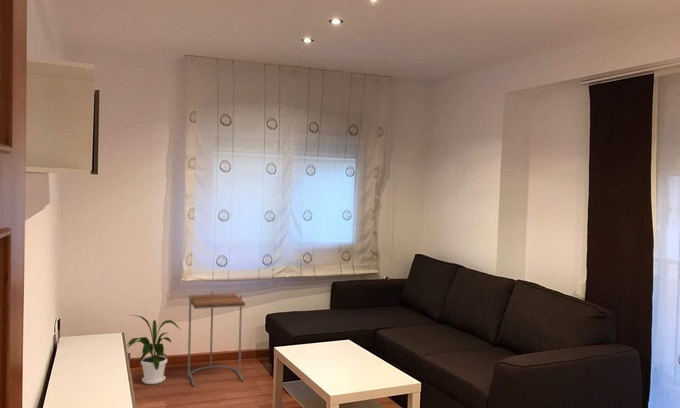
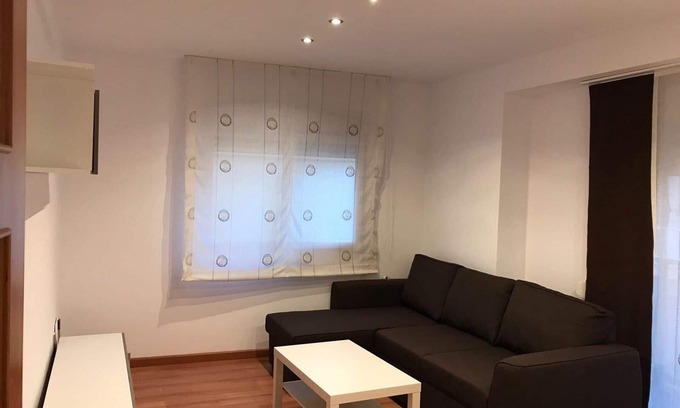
- side table [187,291,246,387]
- house plant [126,314,181,385]
